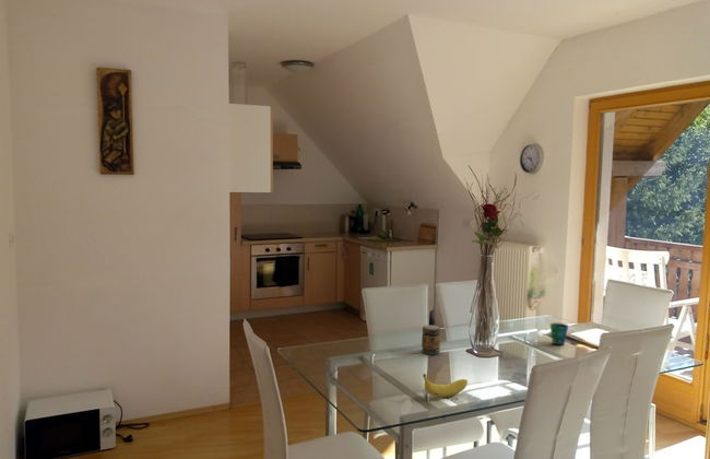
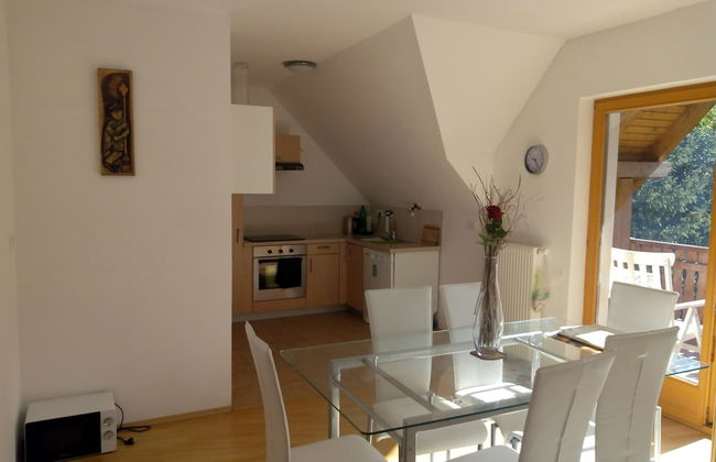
- fruit [422,373,469,398]
- cup [549,321,569,345]
- jar [421,325,441,355]
